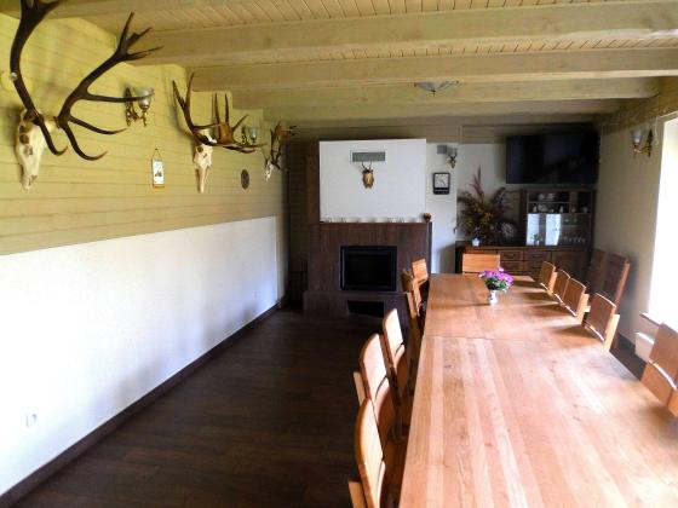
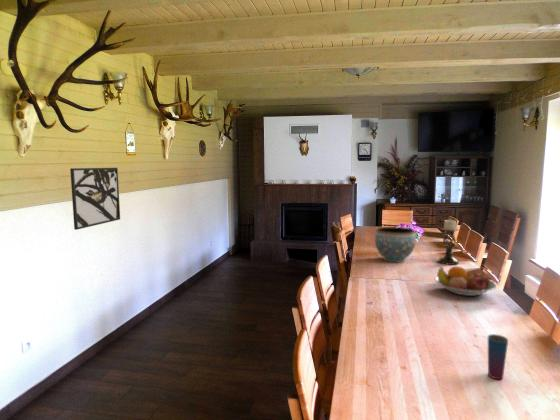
+ candle holder [438,218,460,266]
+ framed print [69,167,121,231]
+ ceramic bowl [374,226,417,264]
+ cup [487,333,509,380]
+ fruit bowl [434,265,498,297]
